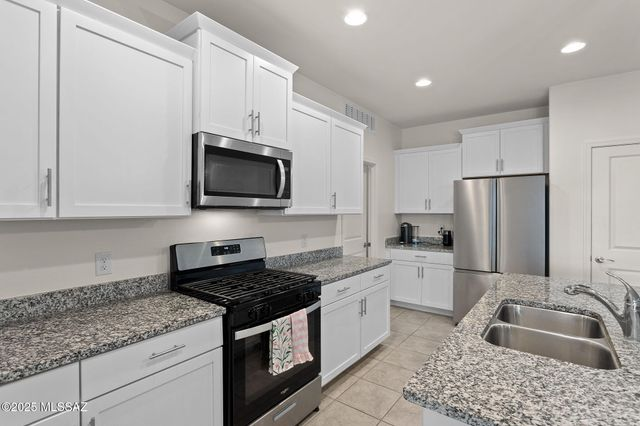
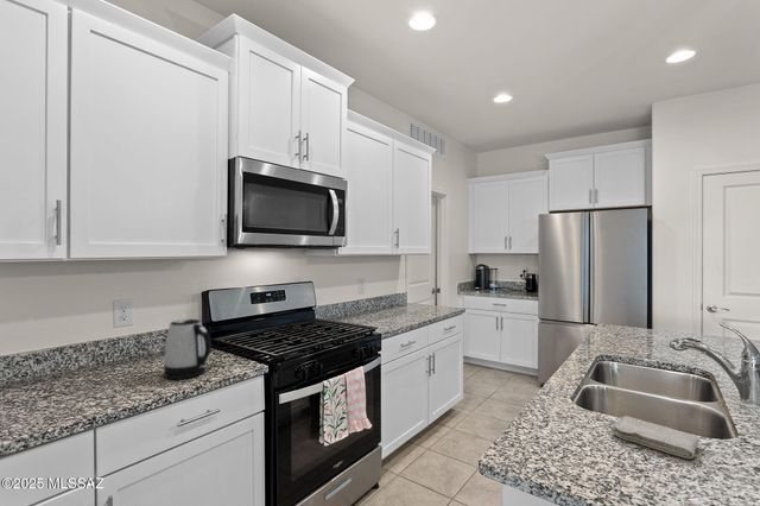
+ washcloth [610,415,701,460]
+ kettle [163,317,213,380]
